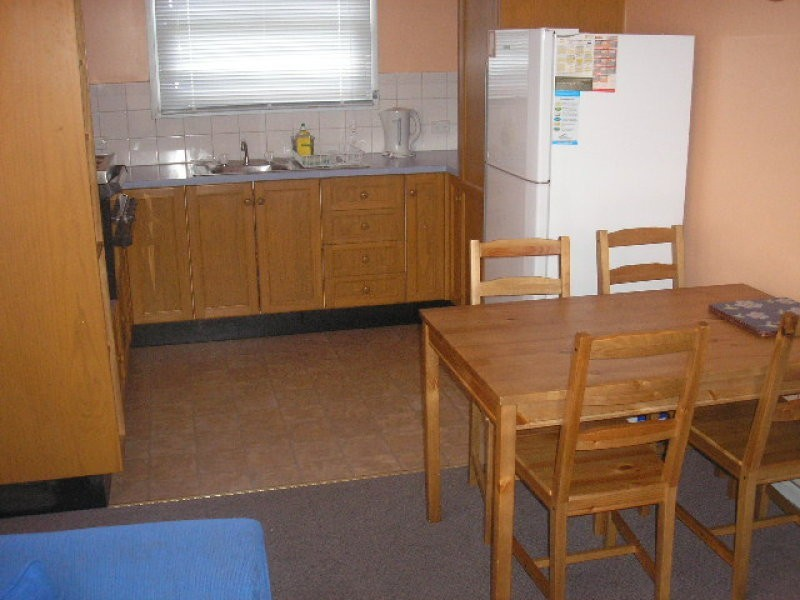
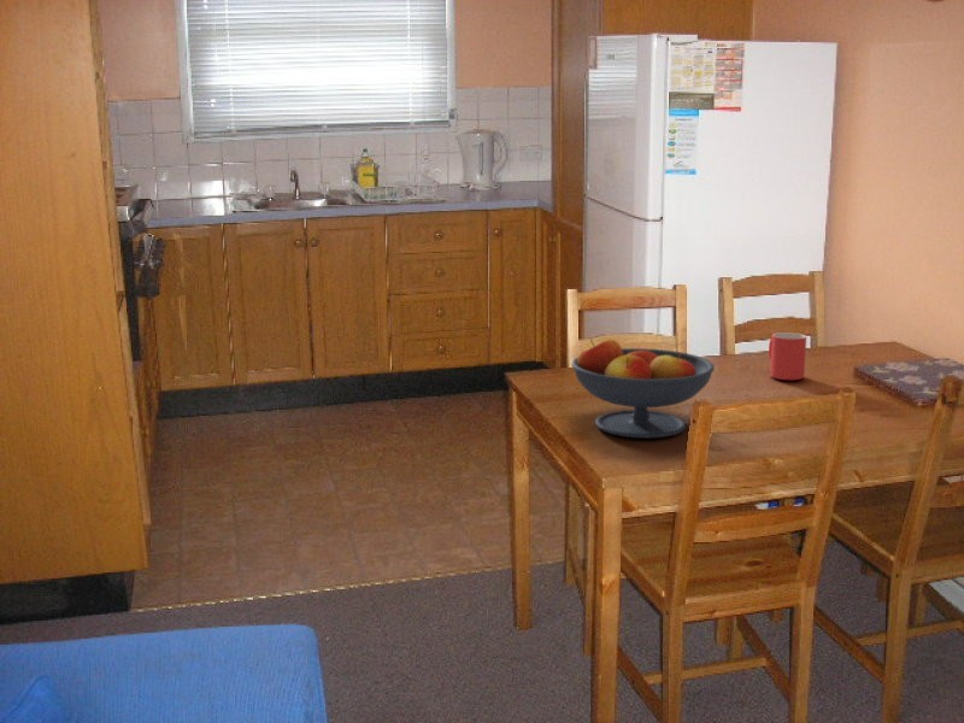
+ mug [768,331,807,381]
+ fruit bowl [570,337,716,440]
